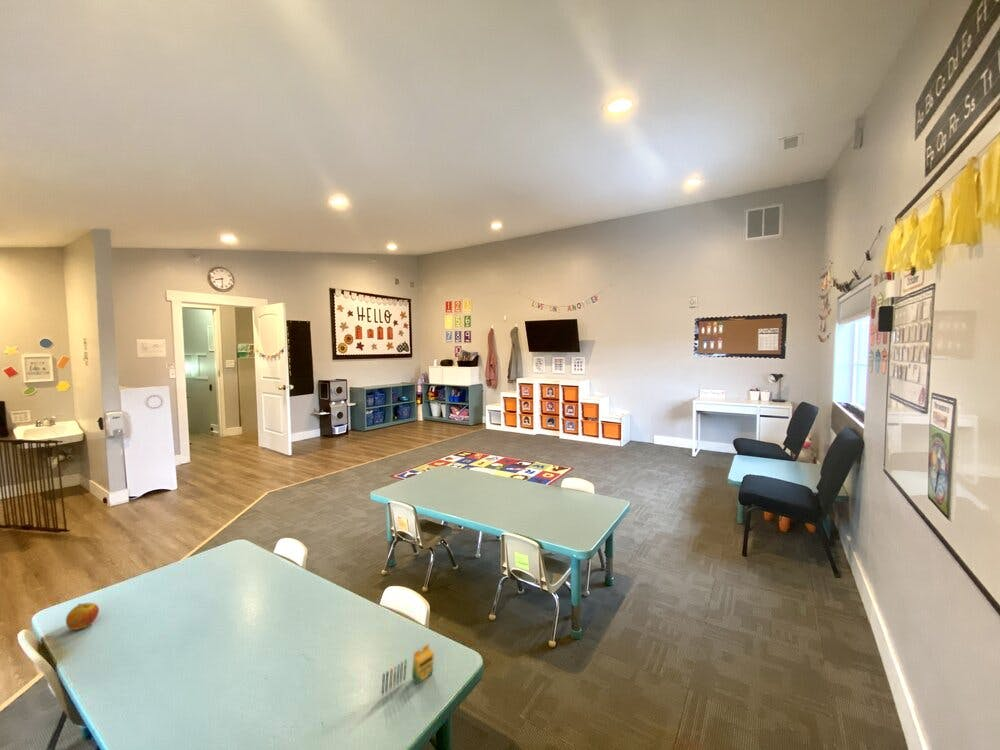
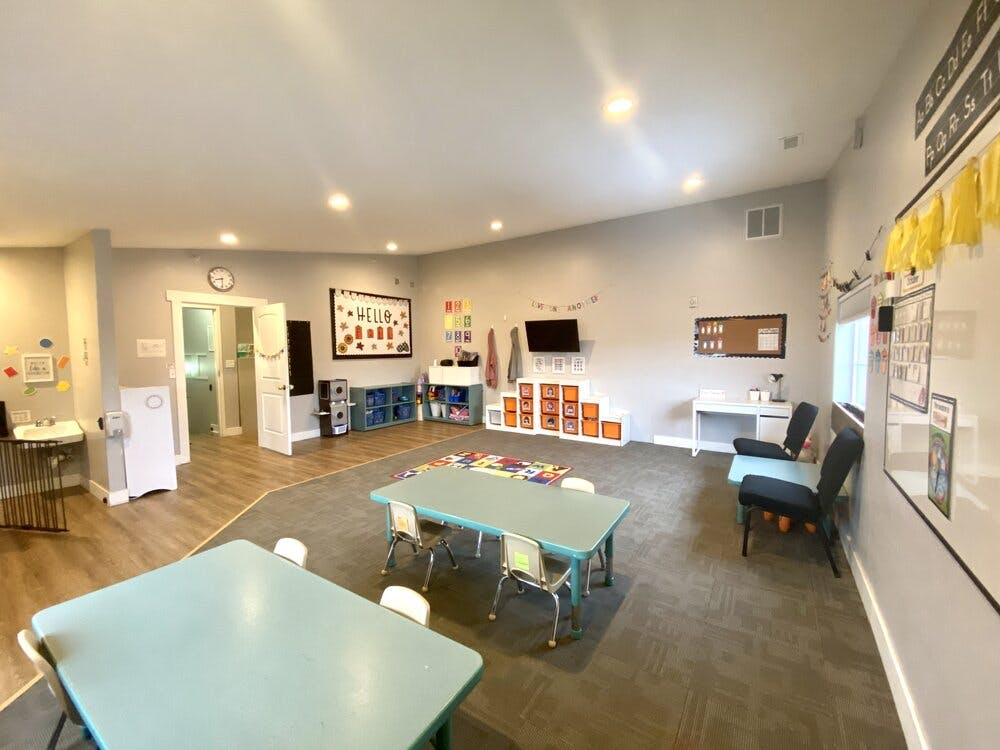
- apple [65,602,100,631]
- crayon [381,643,435,697]
